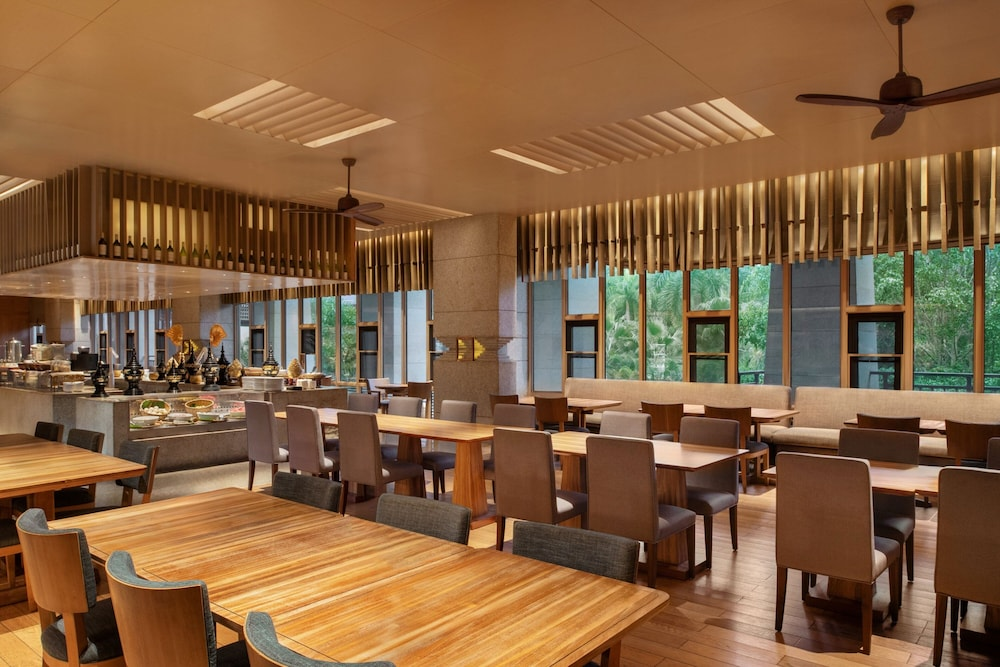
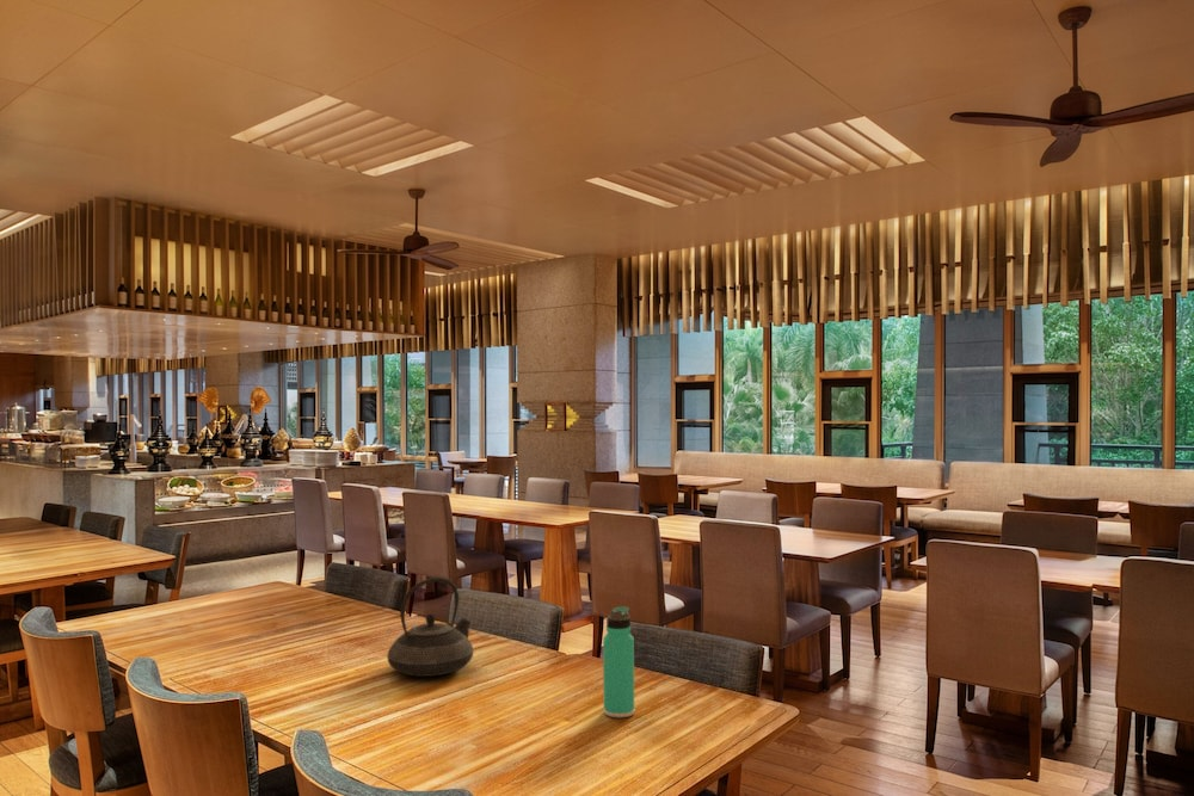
+ thermos bottle [602,605,635,718]
+ teapot [387,576,474,678]
